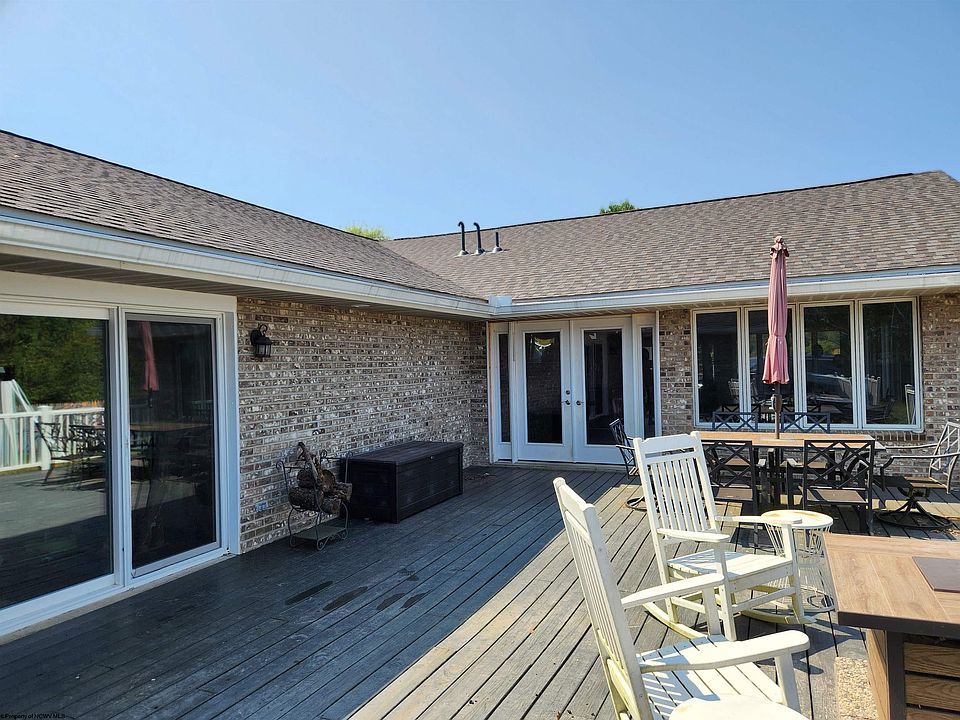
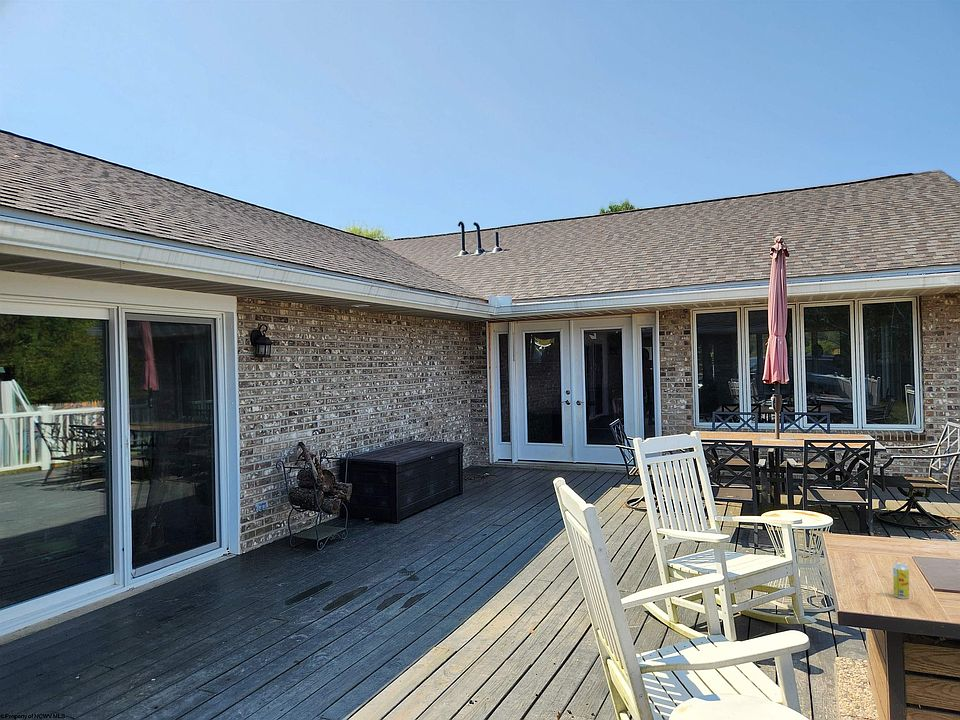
+ beverage can [892,562,910,600]
